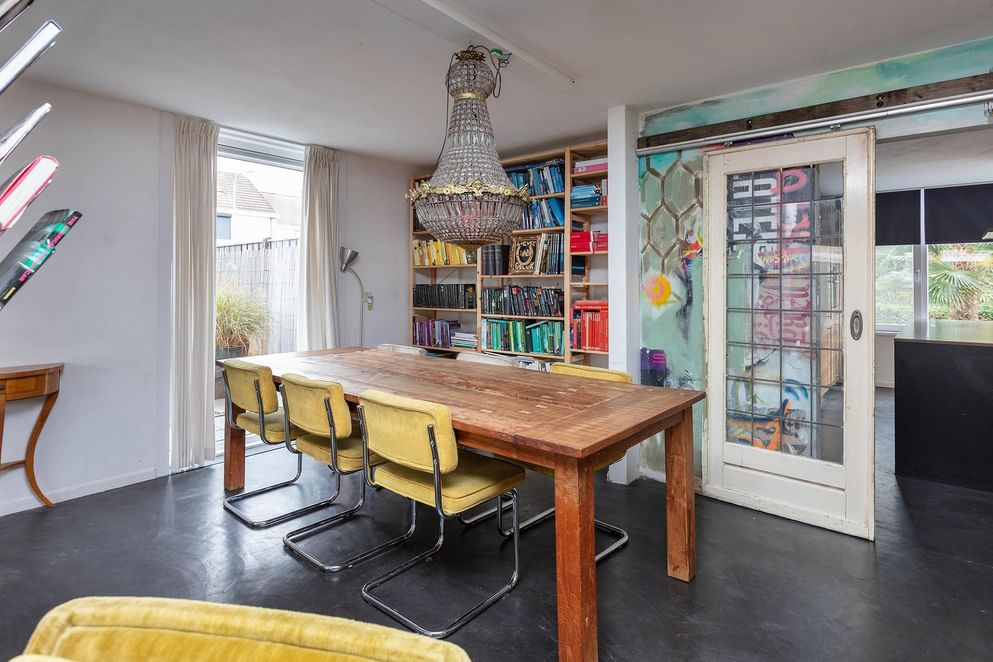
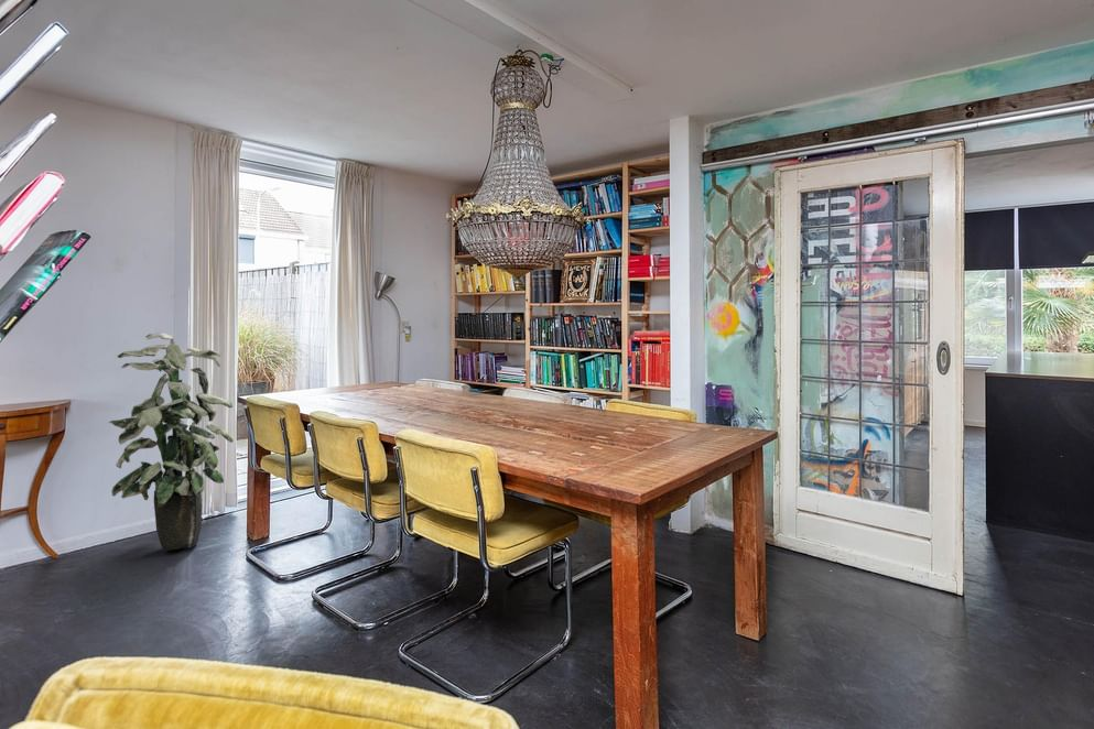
+ indoor plant [108,333,235,552]
